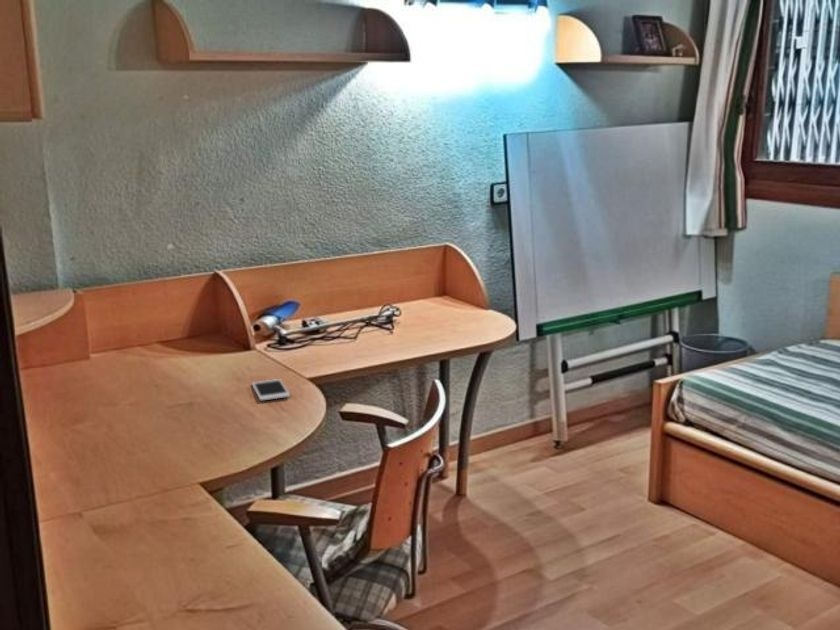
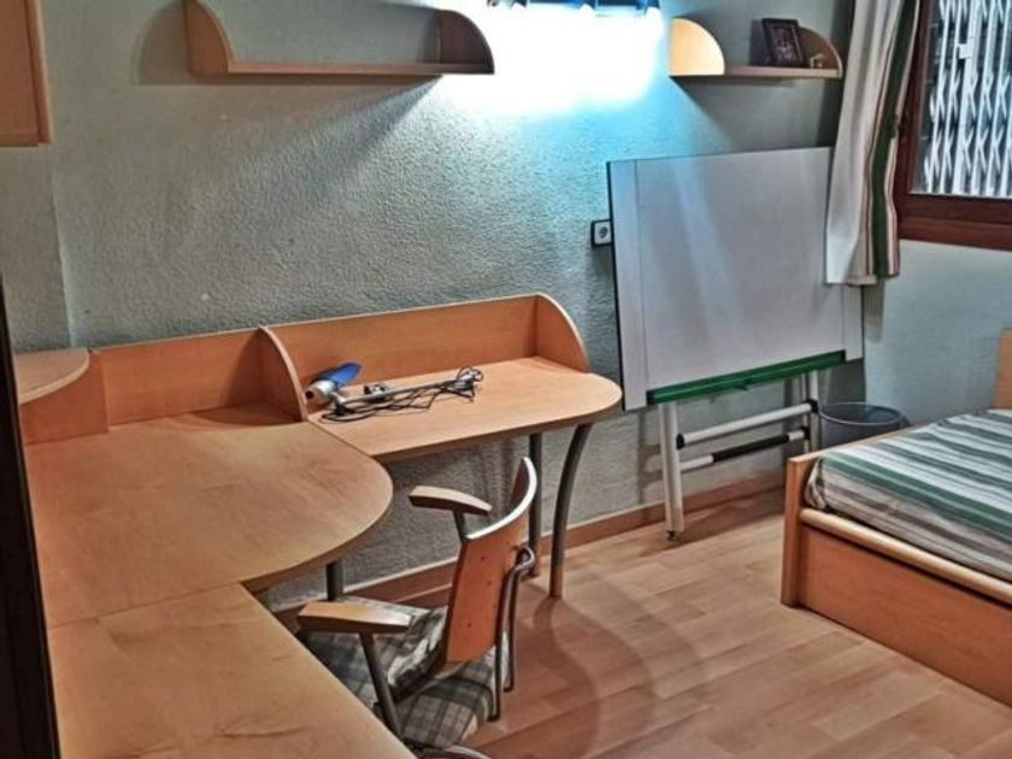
- cell phone [251,378,291,402]
